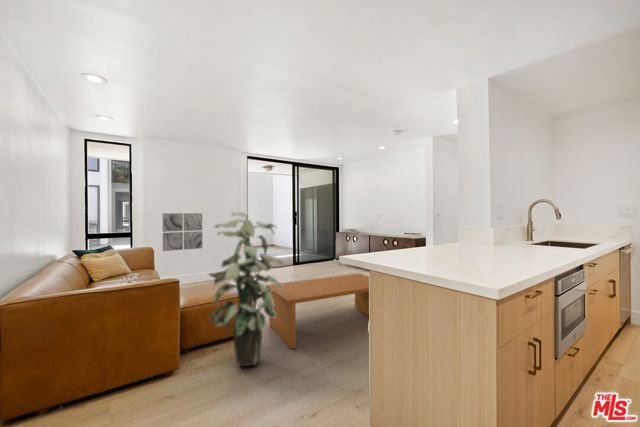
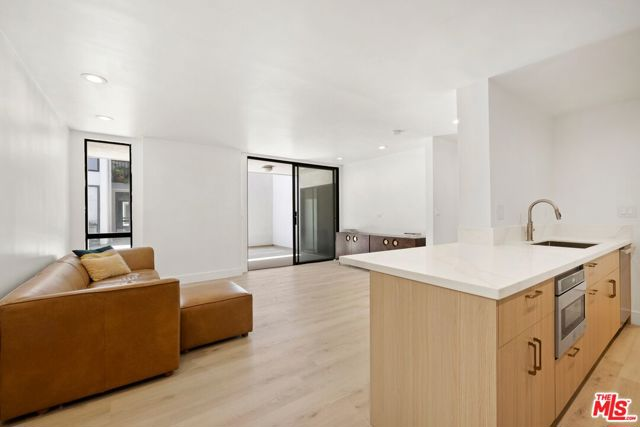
- coffee table [265,272,370,350]
- indoor plant [207,211,284,367]
- wall art [161,212,203,252]
